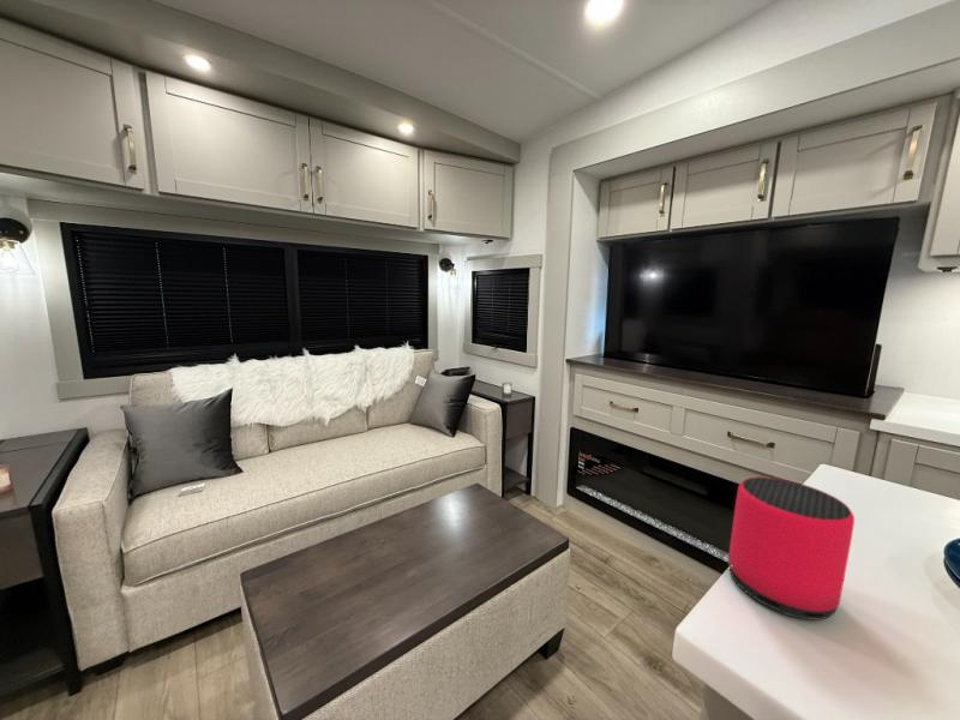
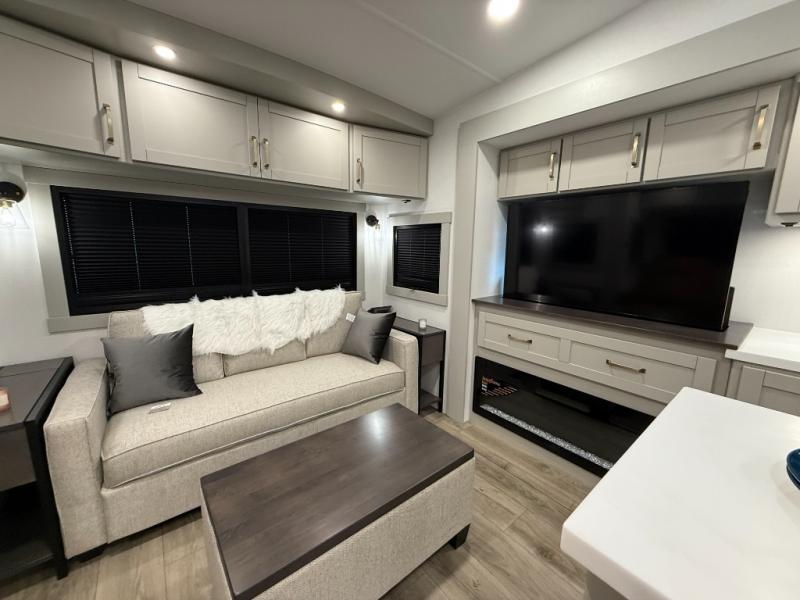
- speaker [727,475,856,622]
